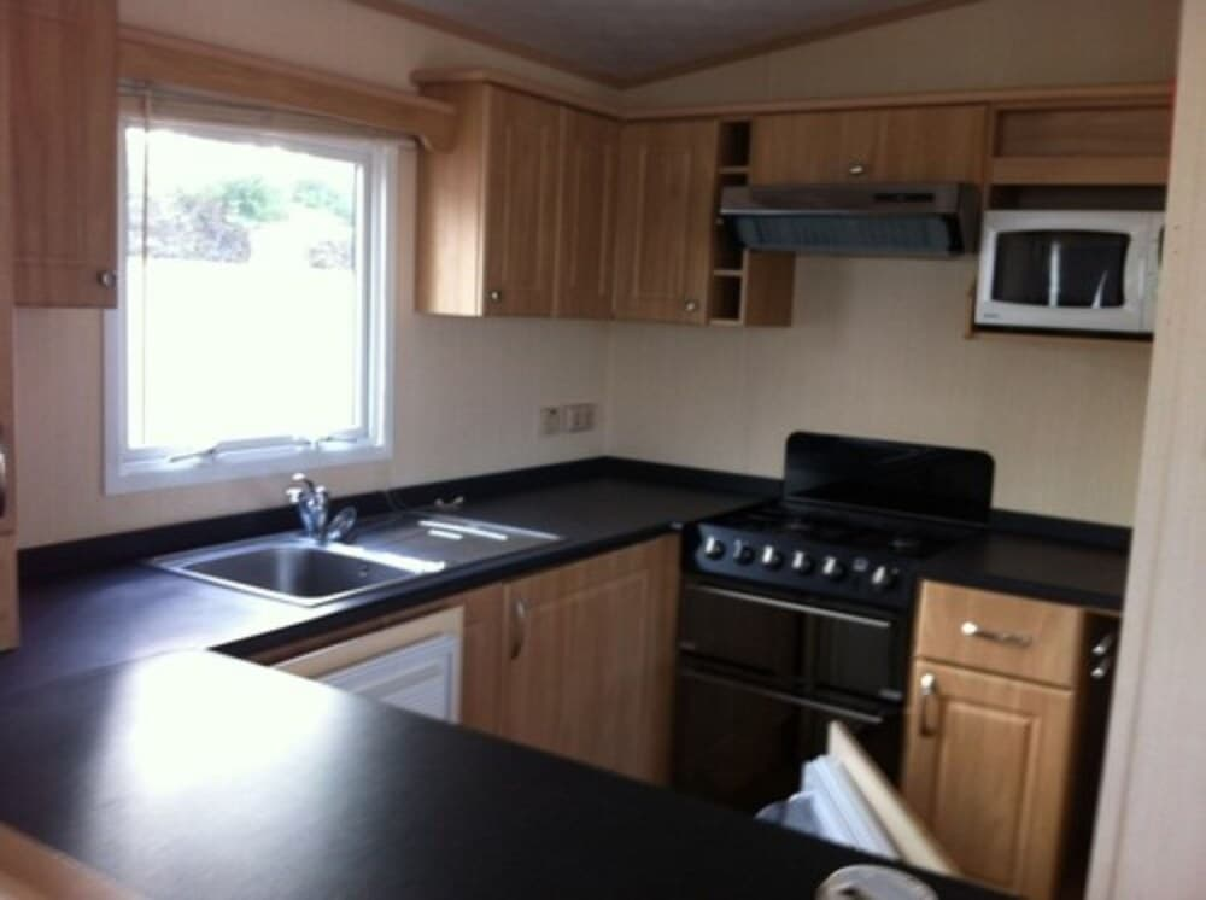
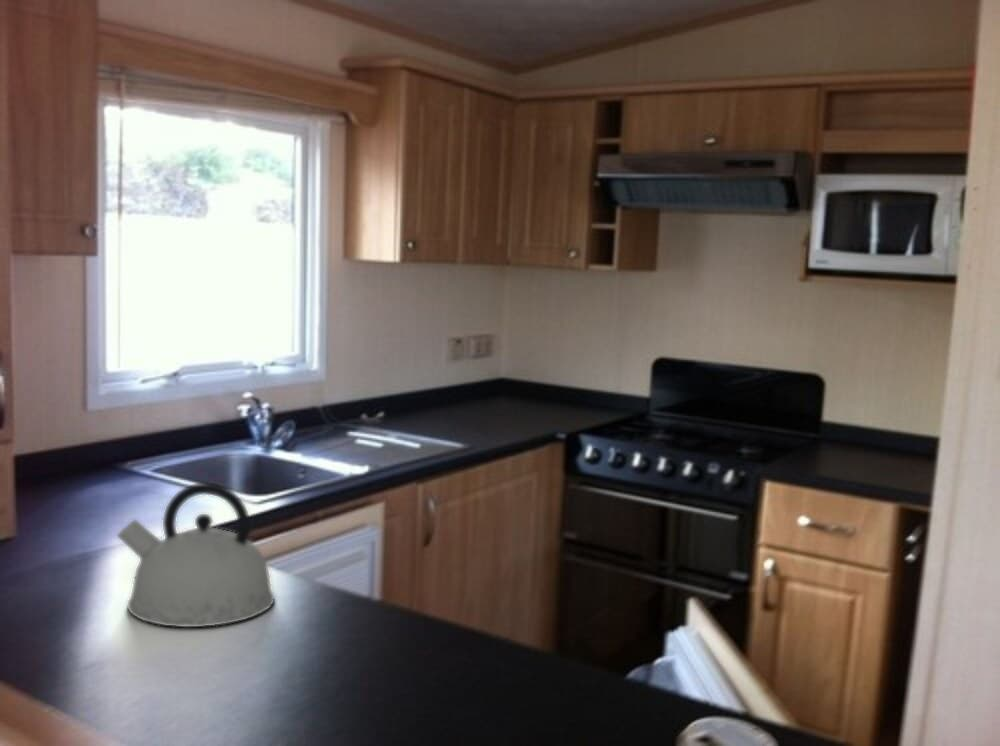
+ kettle [116,481,276,628]
